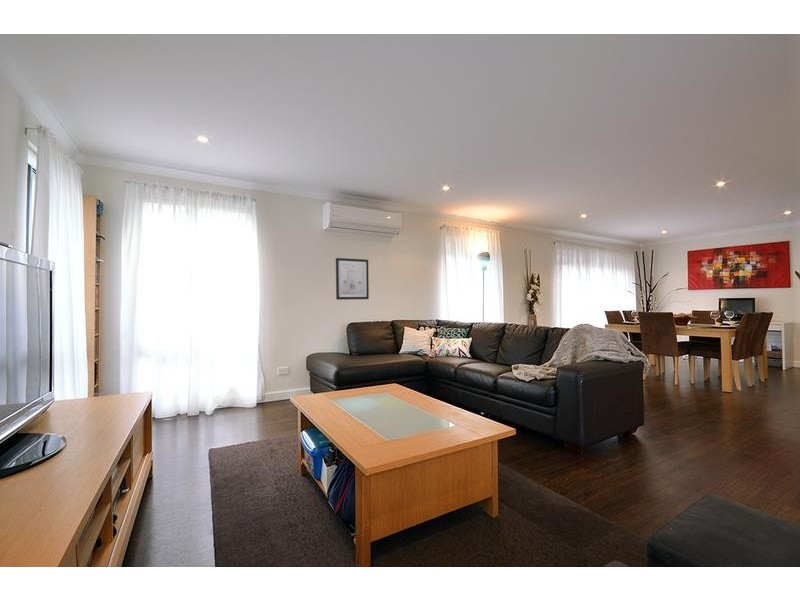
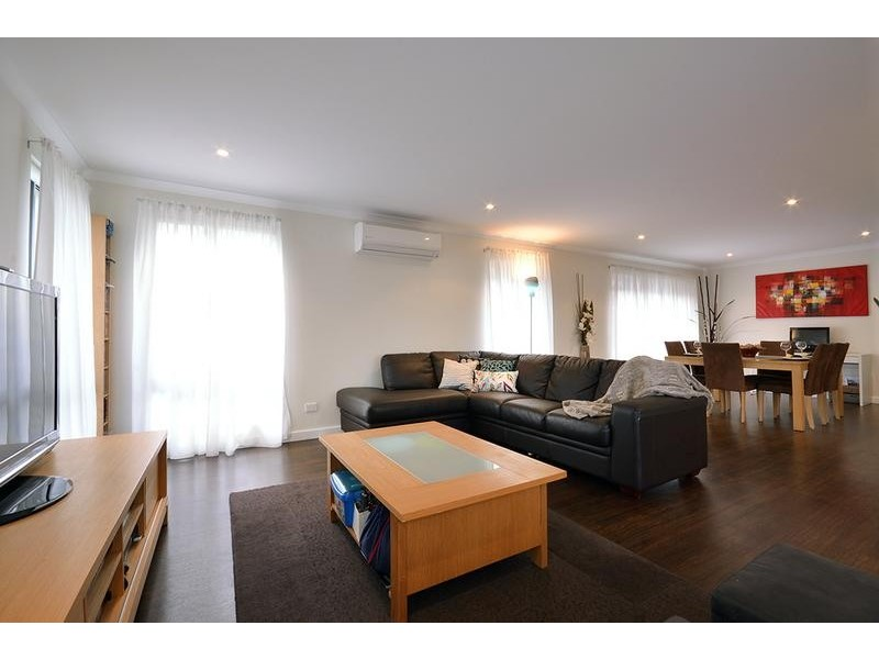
- wall art [335,257,370,301]
